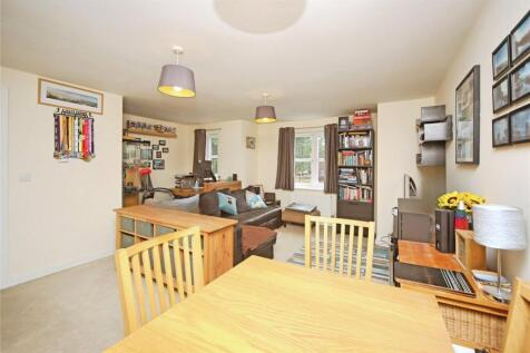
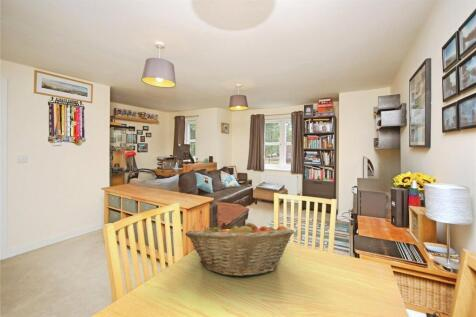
+ fruit basket [184,219,295,278]
